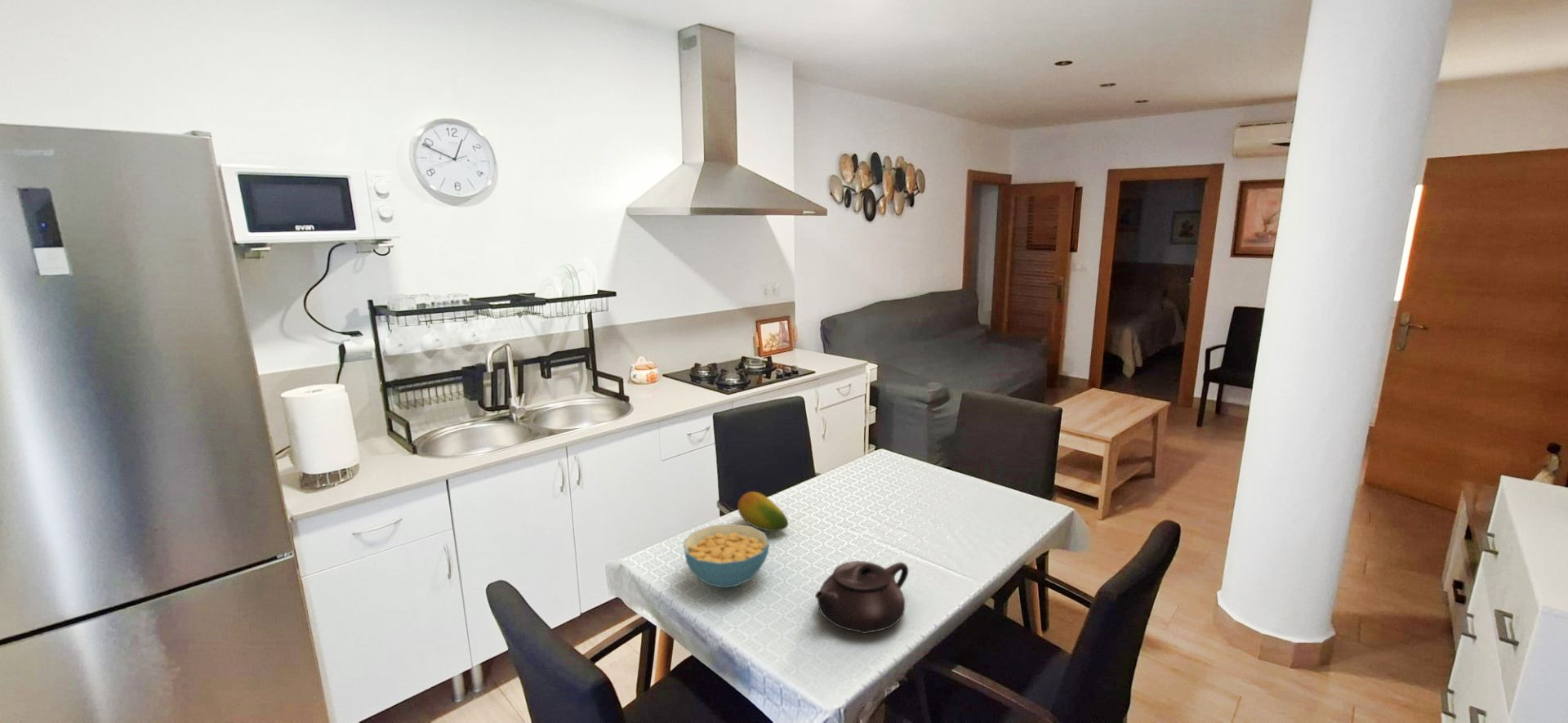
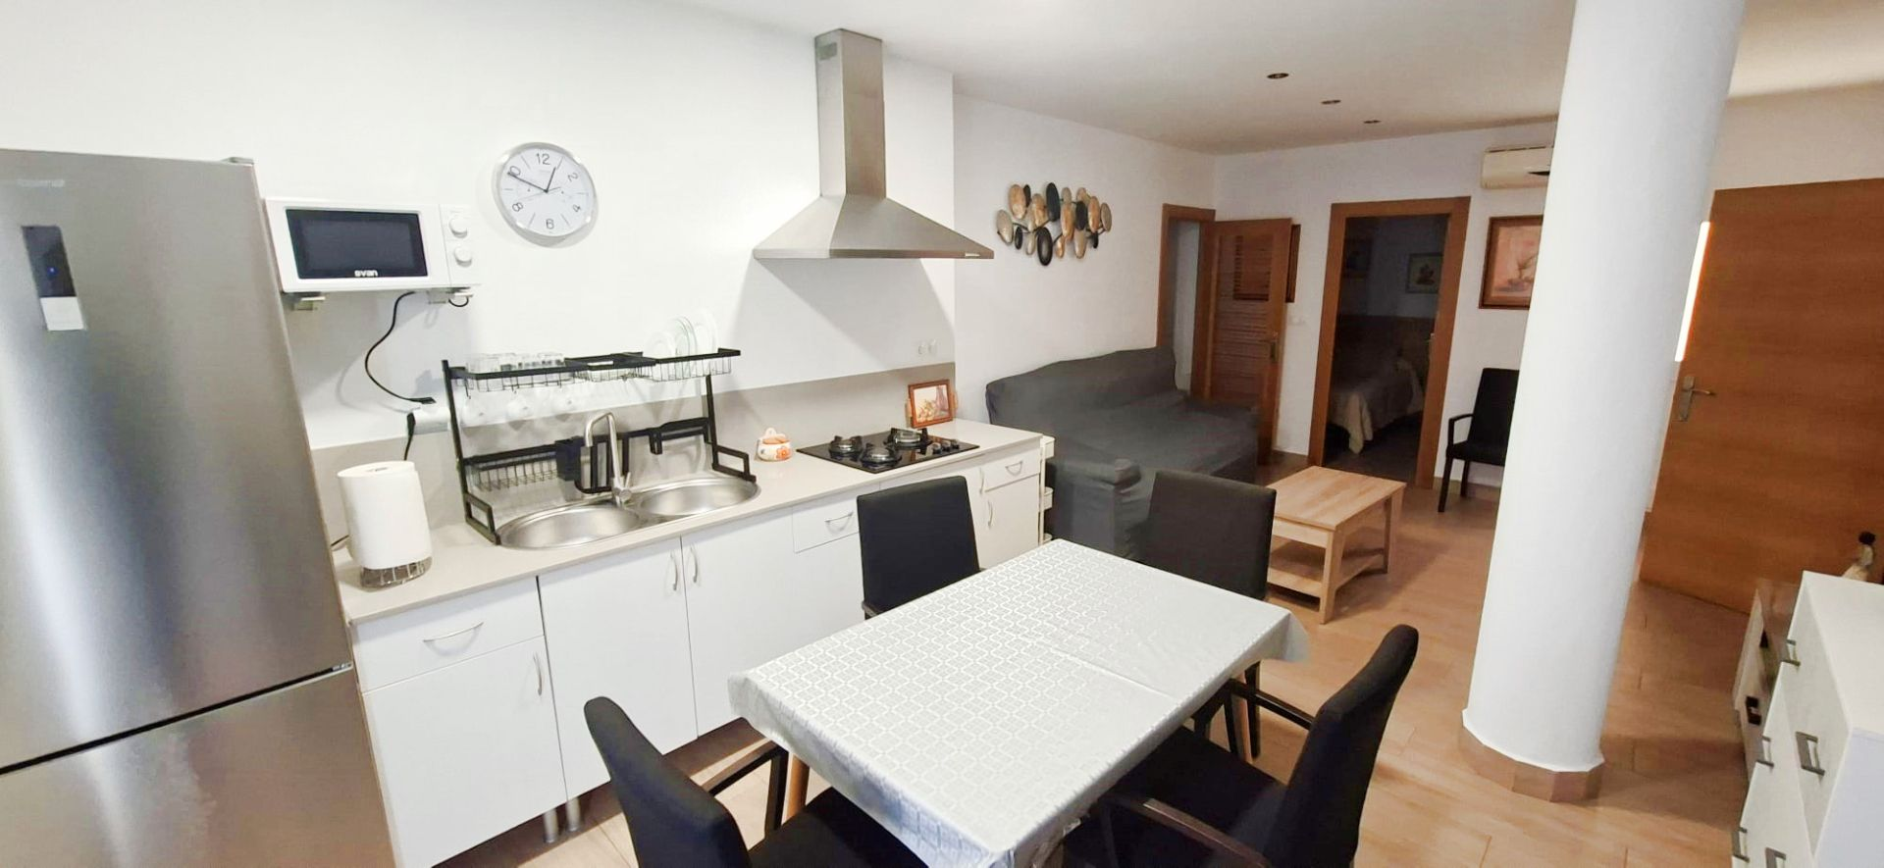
- teapot [814,560,909,634]
- cereal bowl [682,523,770,589]
- fruit [737,491,789,533]
